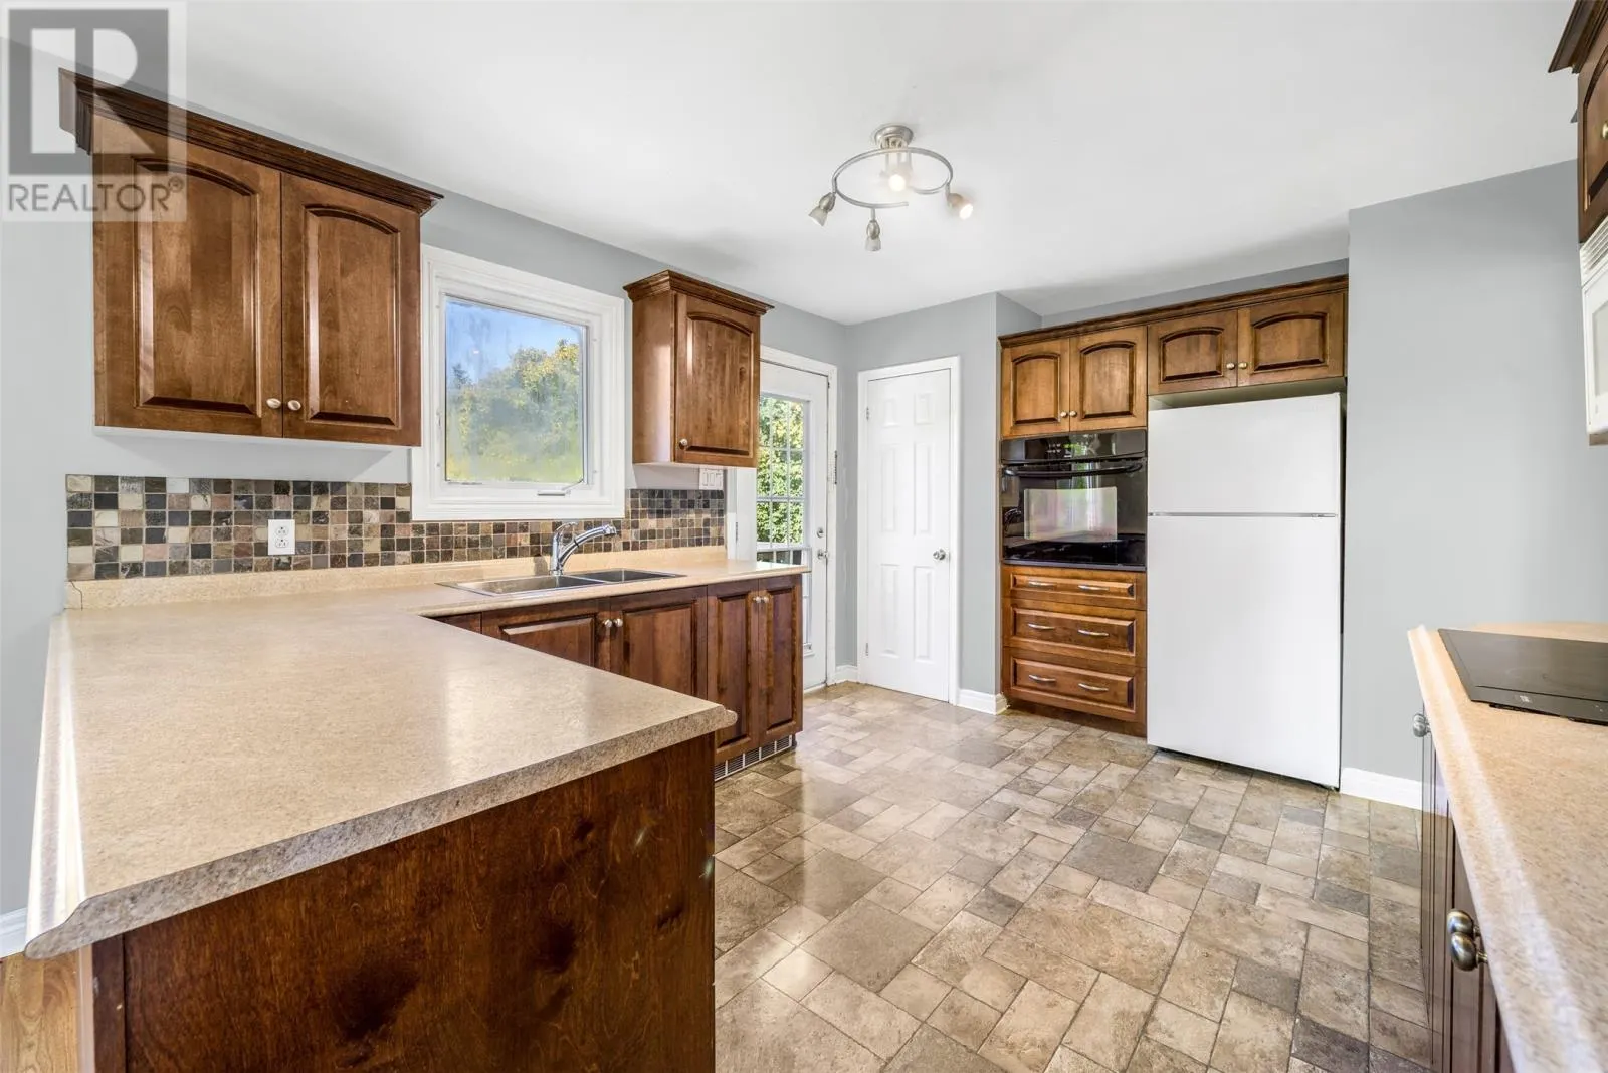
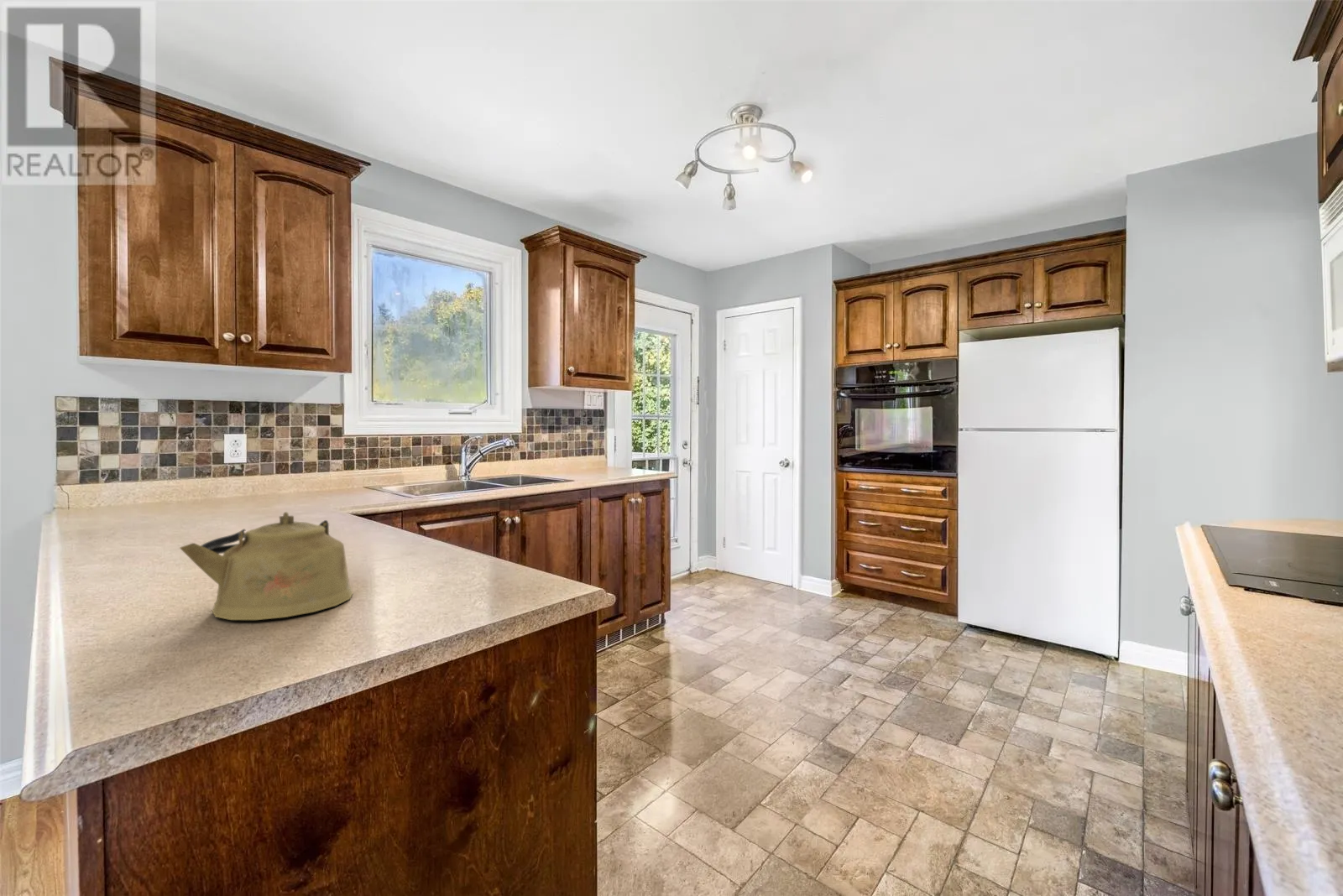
+ kettle [179,511,354,621]
